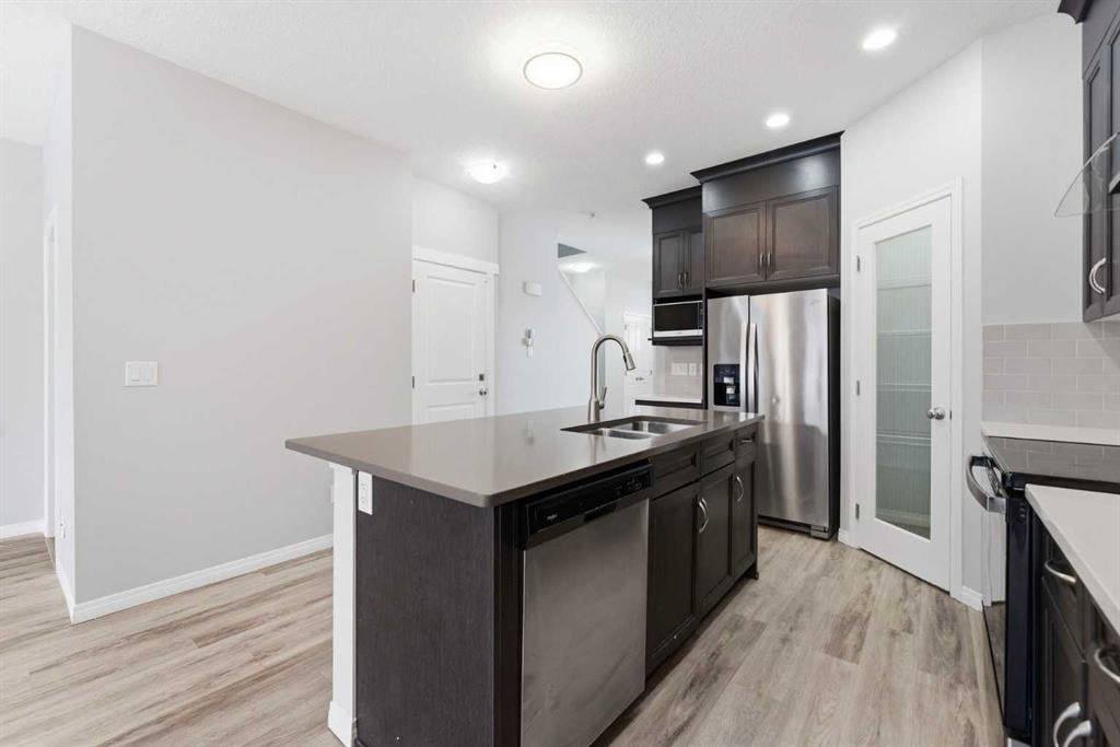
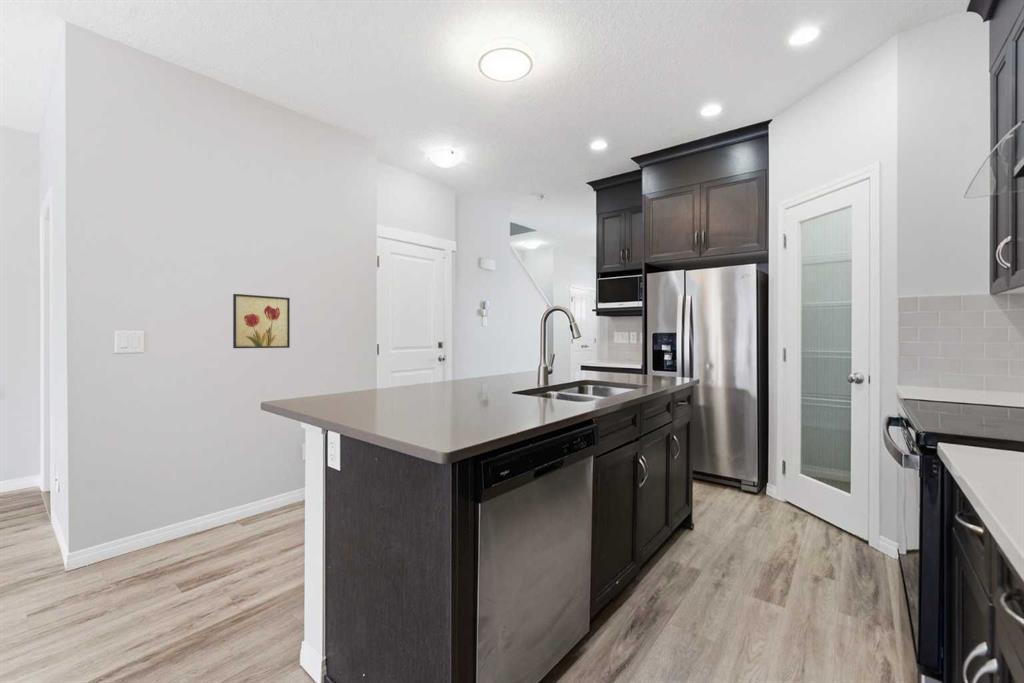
+ wall art [232,293,291,349]
